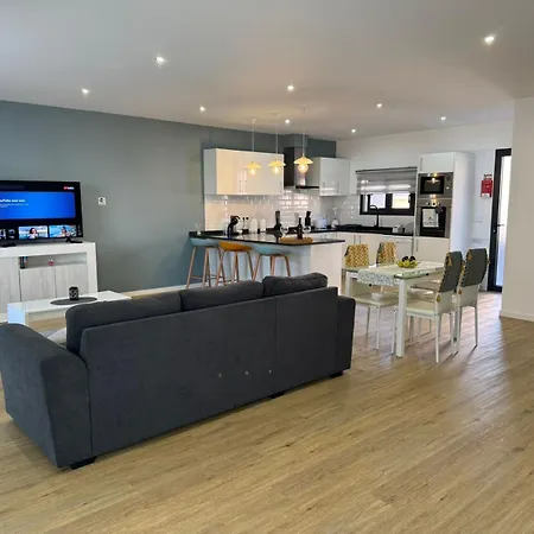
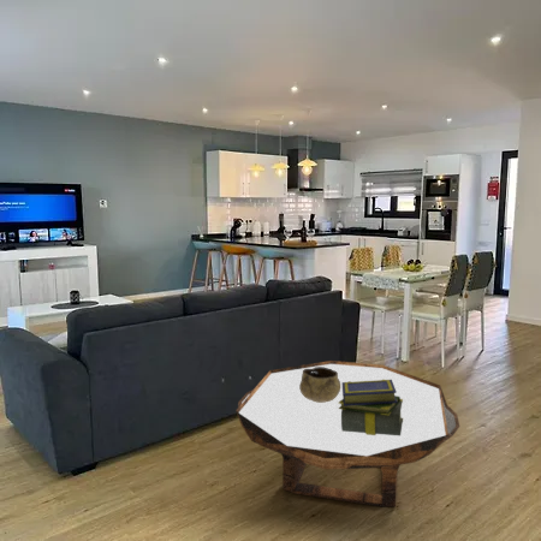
+ coffee table [234,359,460,507]
+ decorative bowl [299,367,340,403]
+ stack of books [338,379,403,436]
